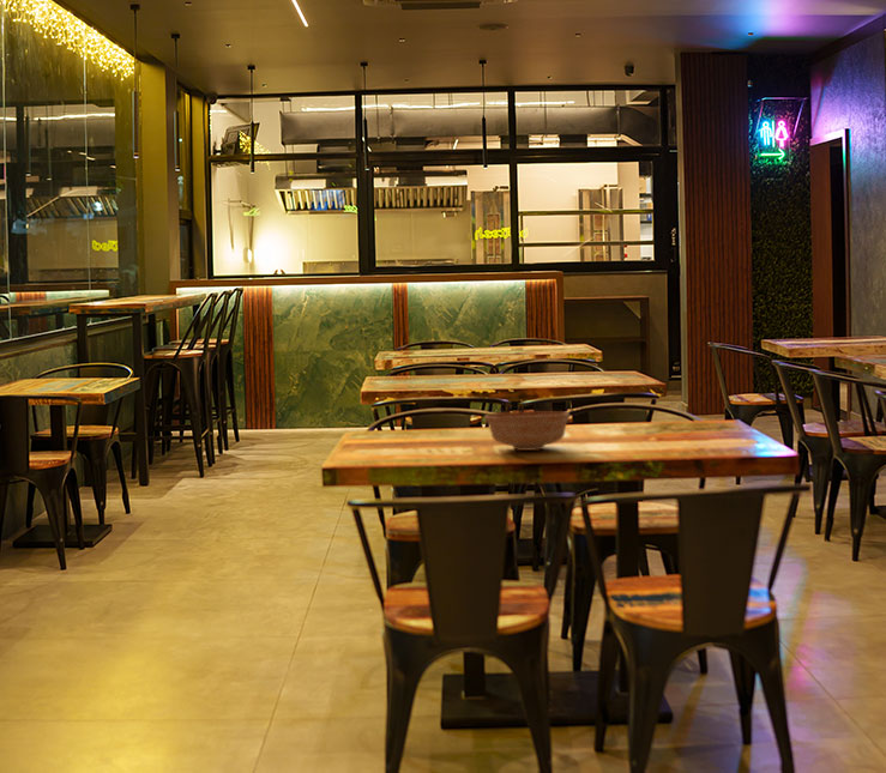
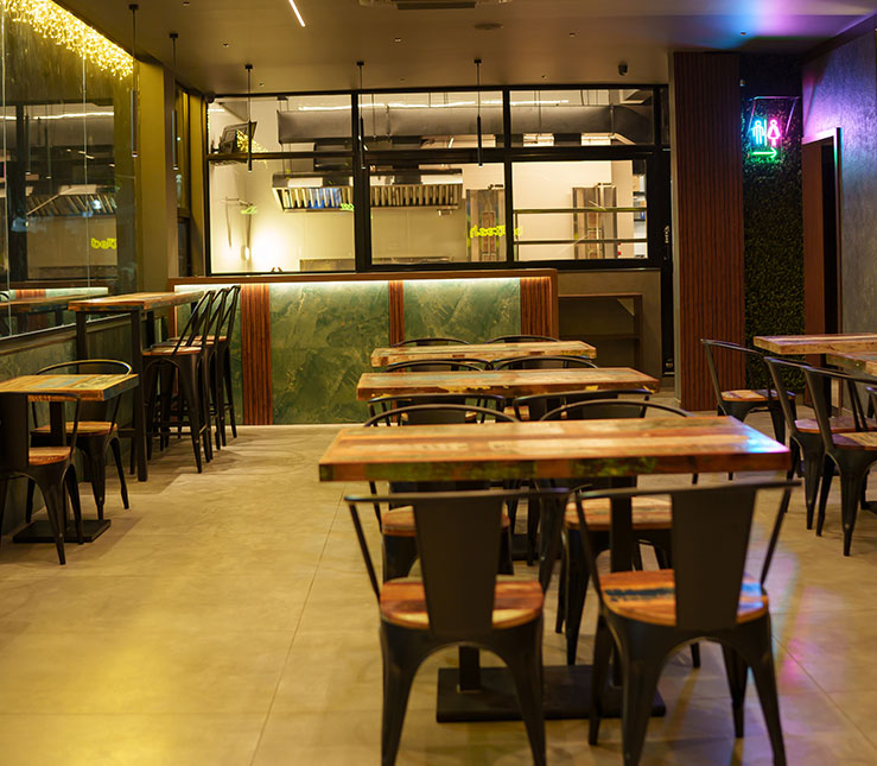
- bowl [483,410,571,452]
